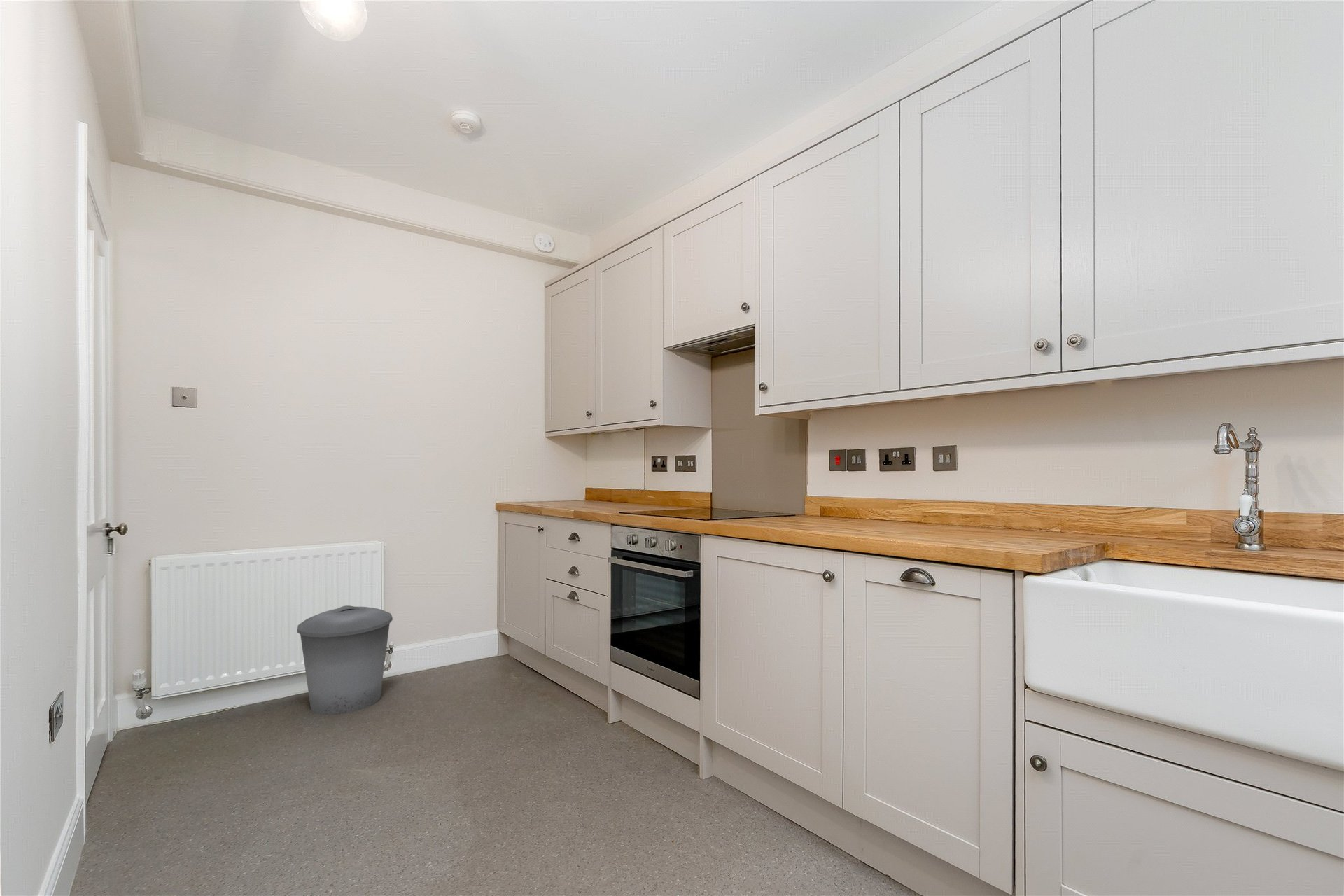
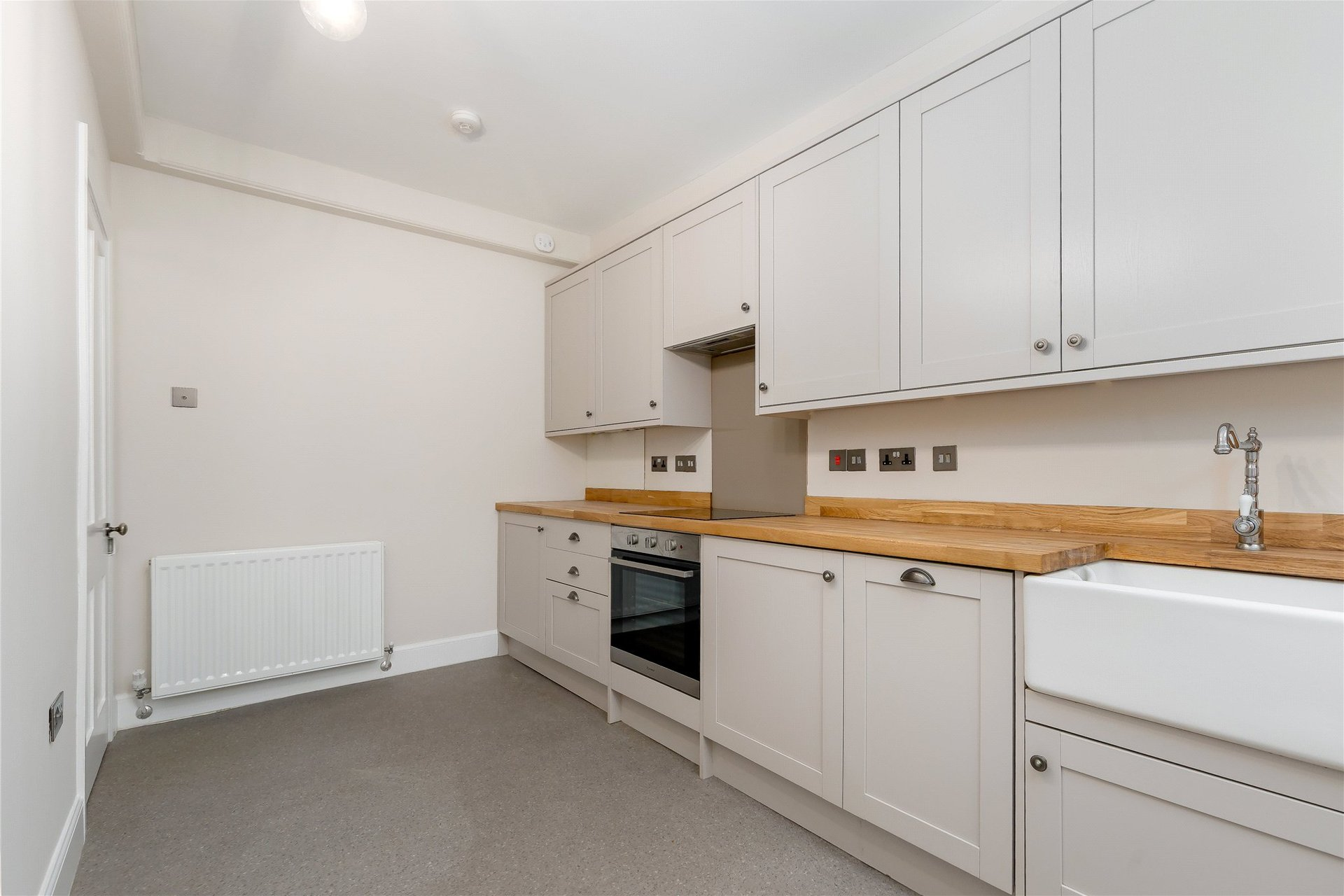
- trash can [297,605,393,715]
